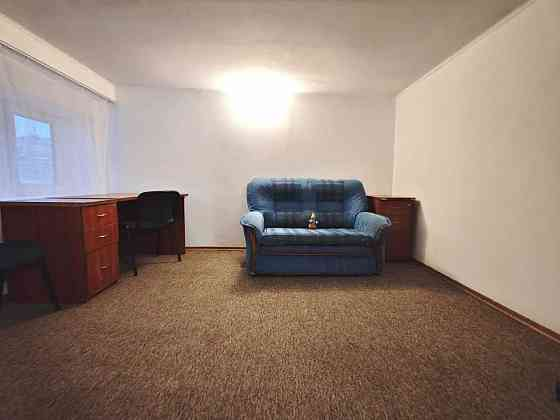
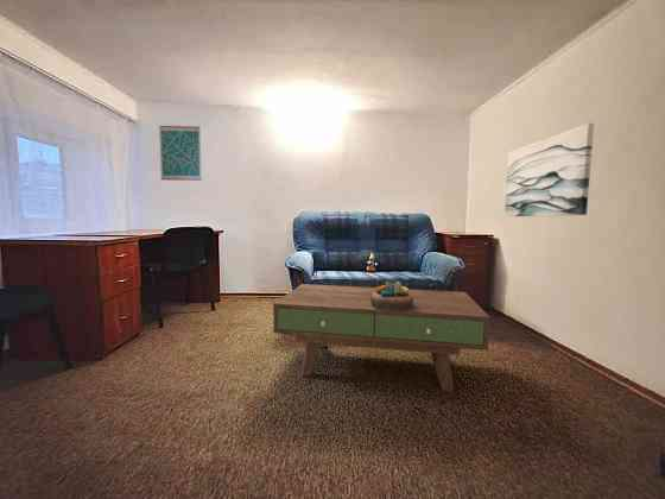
+ decorative bowl [370,279,413,310]
+ coffee table [272,283,492,393]
+ wall art [158,125,203,182]
+ wall art [504,122,595,217]
